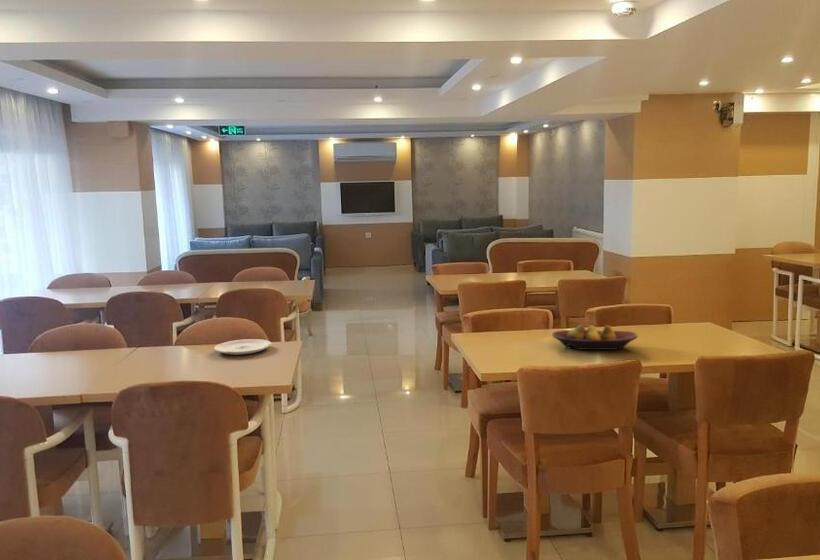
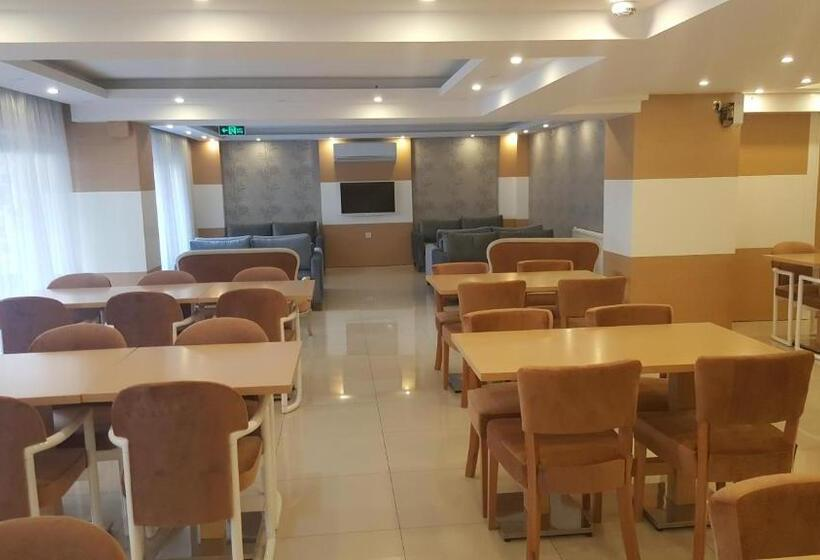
- plate [214,338,272,356]
- fruit bowl [551,324,639,351]
